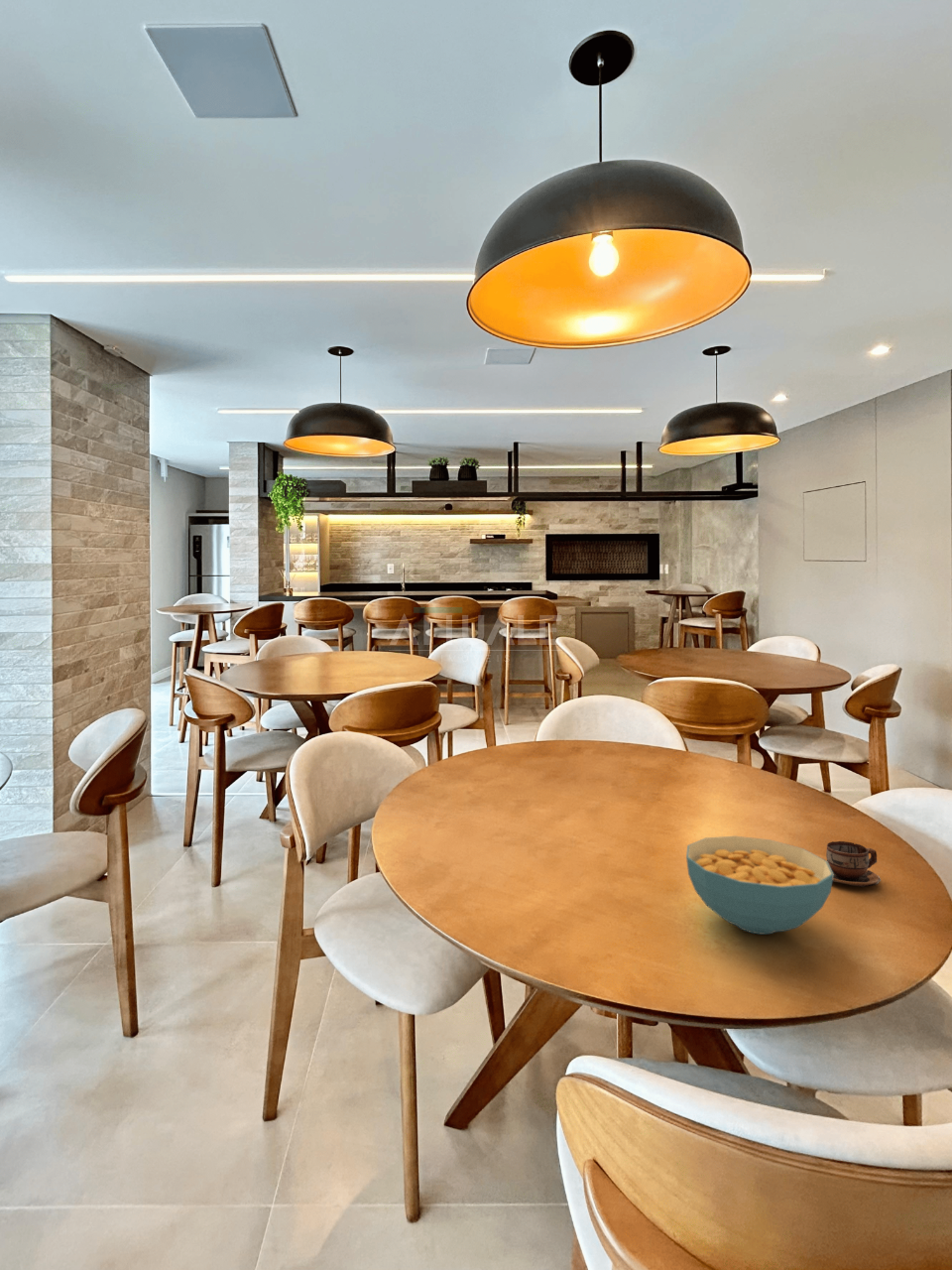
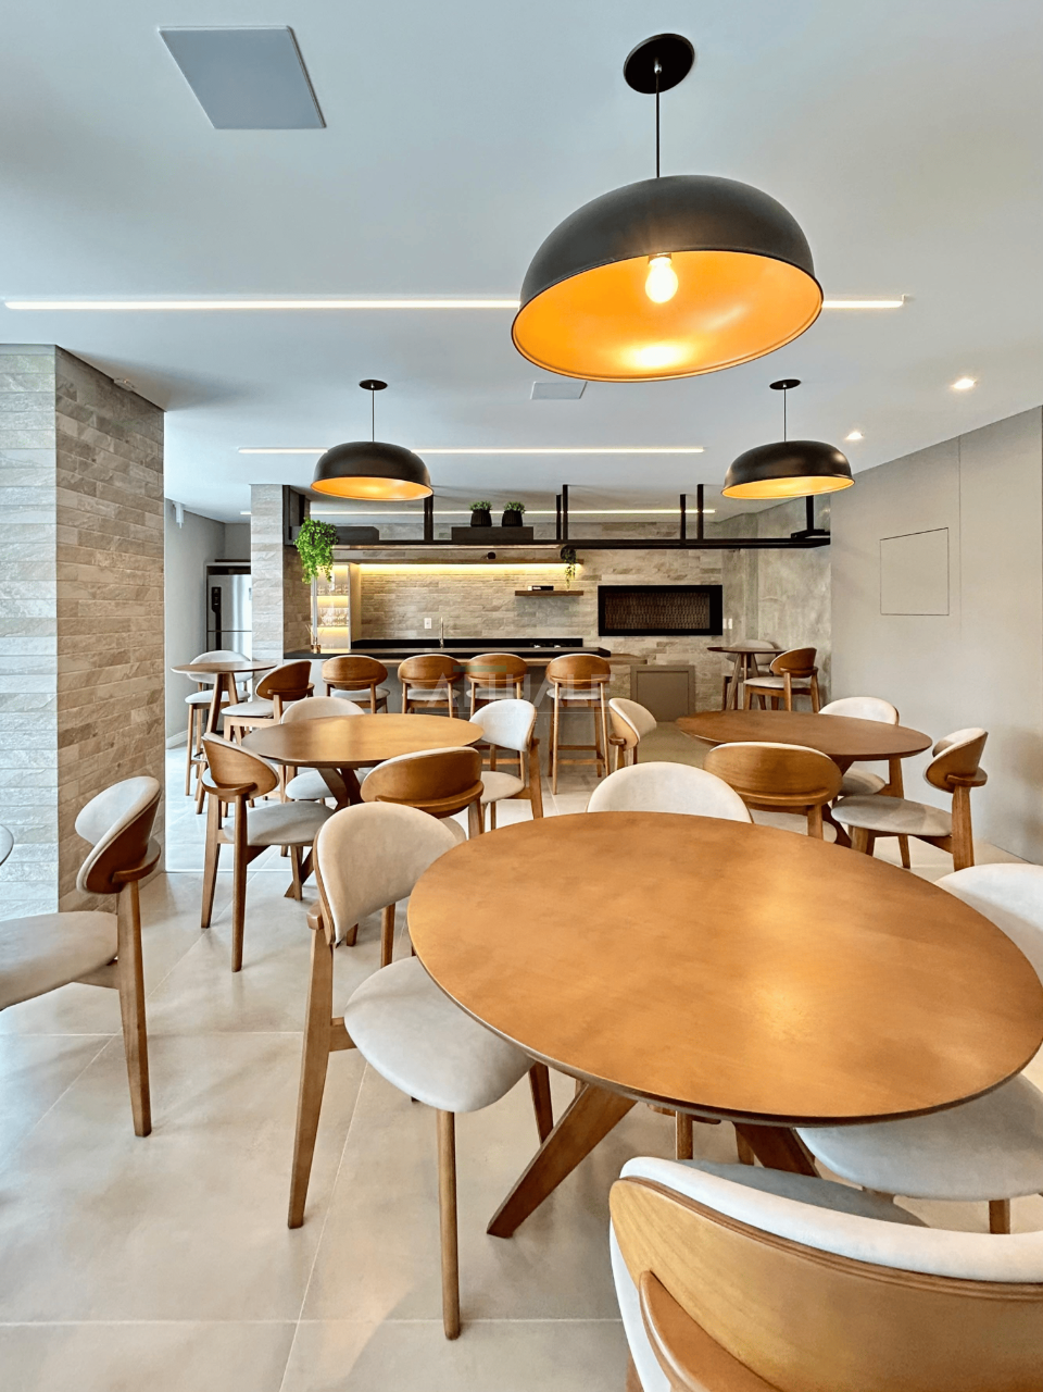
- cup [825,840,882,888]
- cereal bowl [685,835,834,936]
